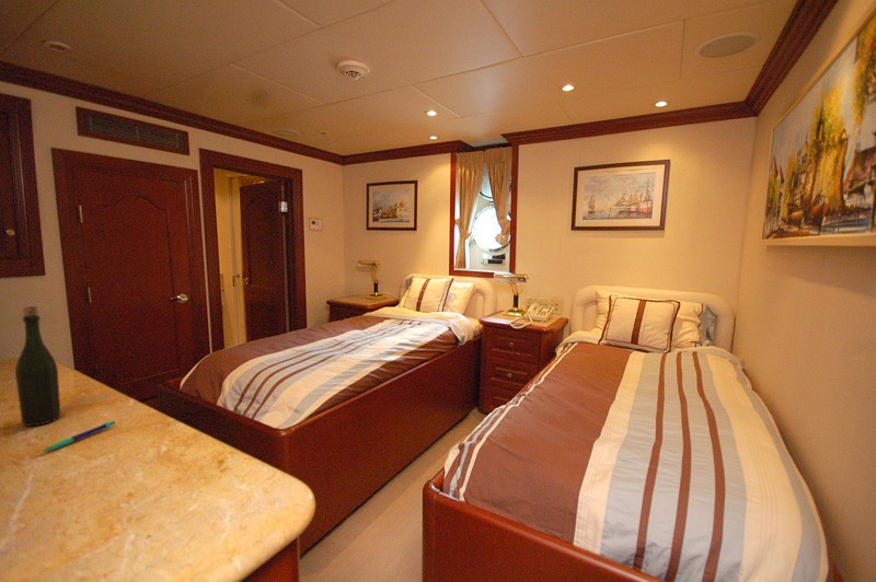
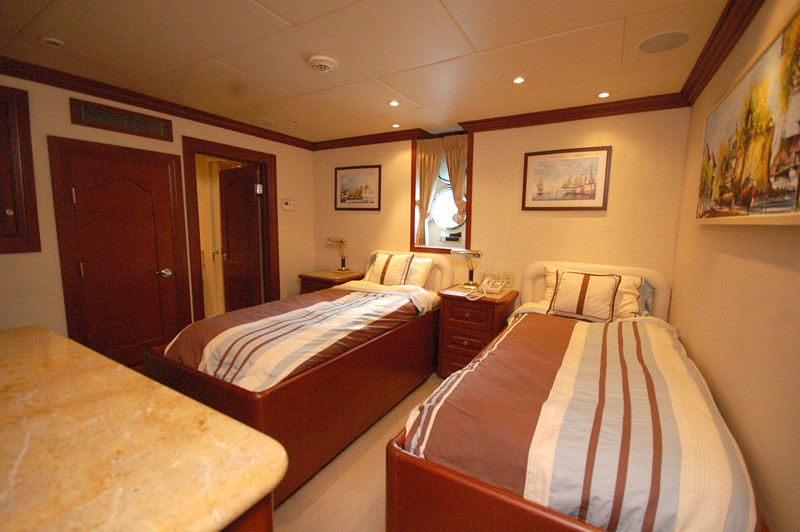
- bottle [14,305,62,428]
- pen [42,420,116,453]
